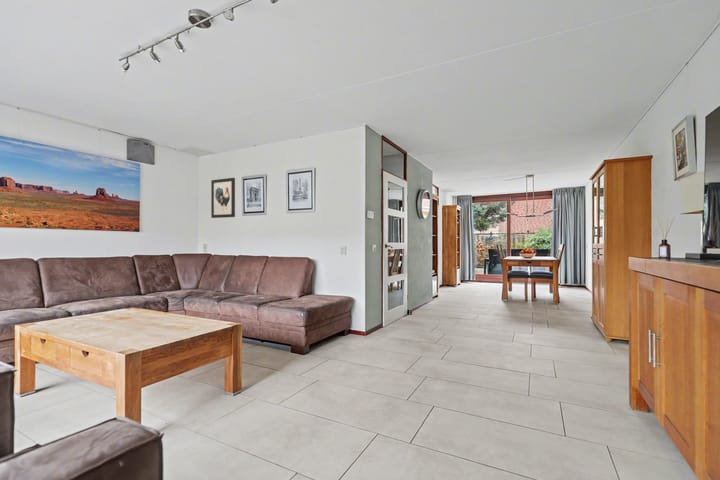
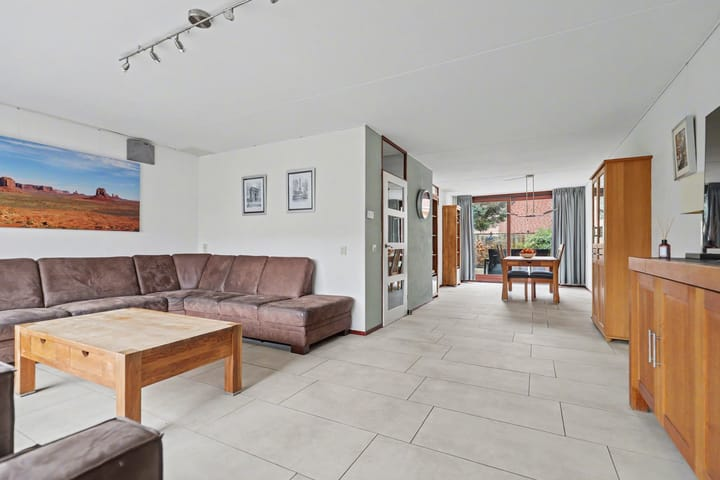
- wall art [210,177,236,219]
